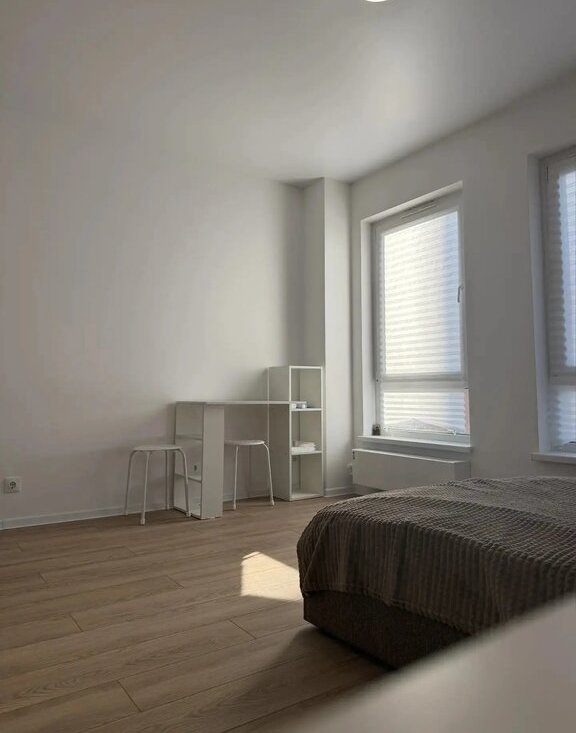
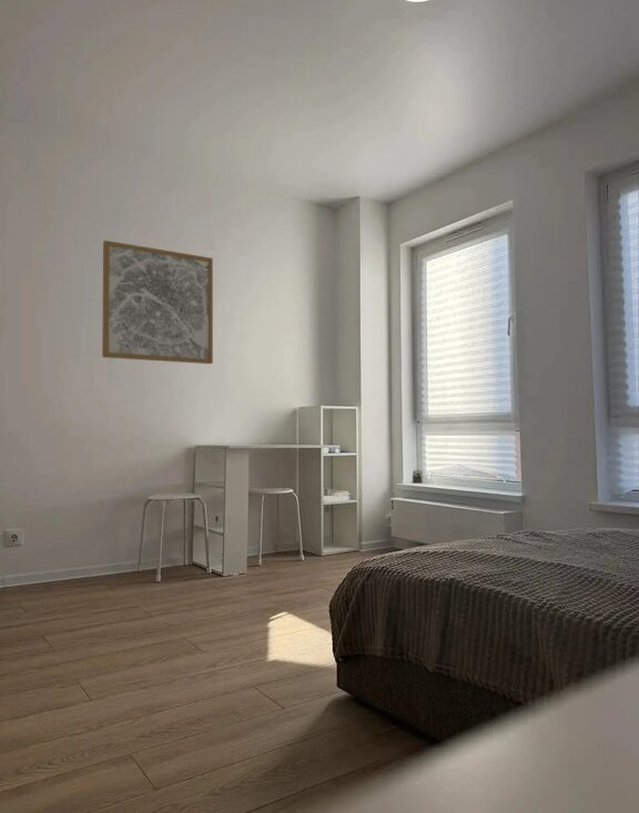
+ wall art [101,240,214,365]
